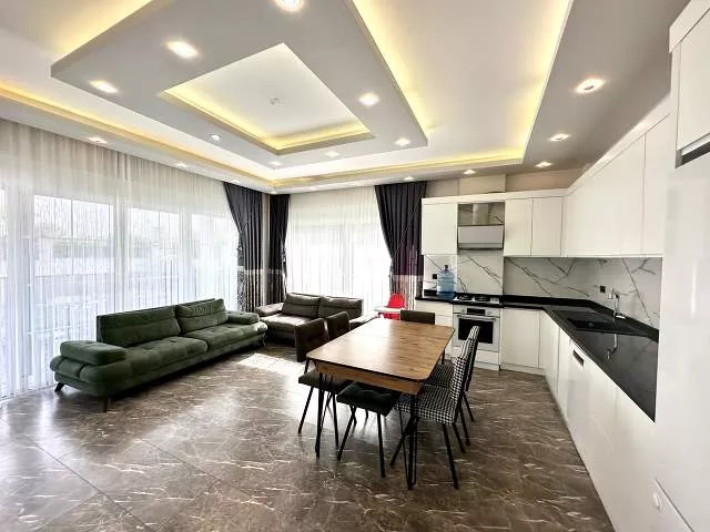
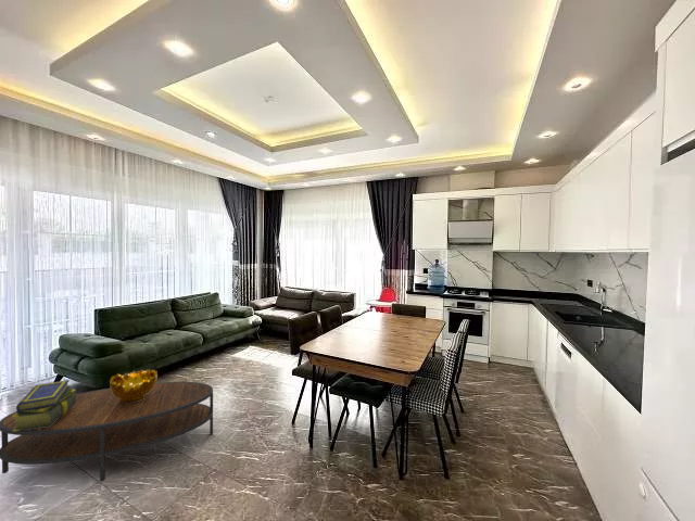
+ stack of books [12,379,77,431]
+ coffee table [0,381,214,482]
+ decorative bowl [109,368,159,405]
